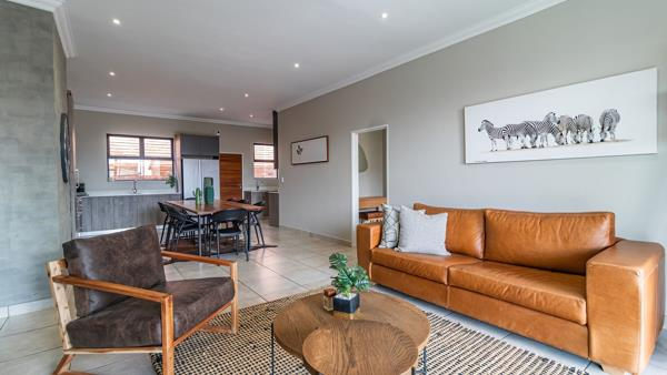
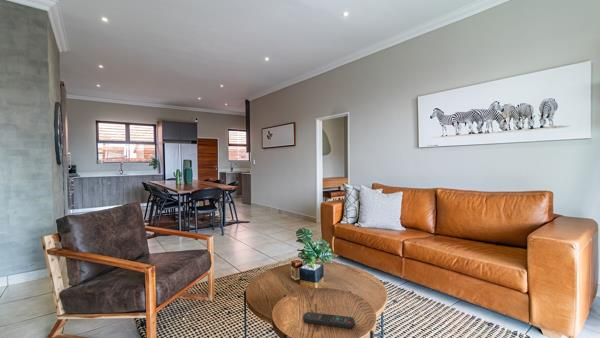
+ remote control [302,311,356,329]
